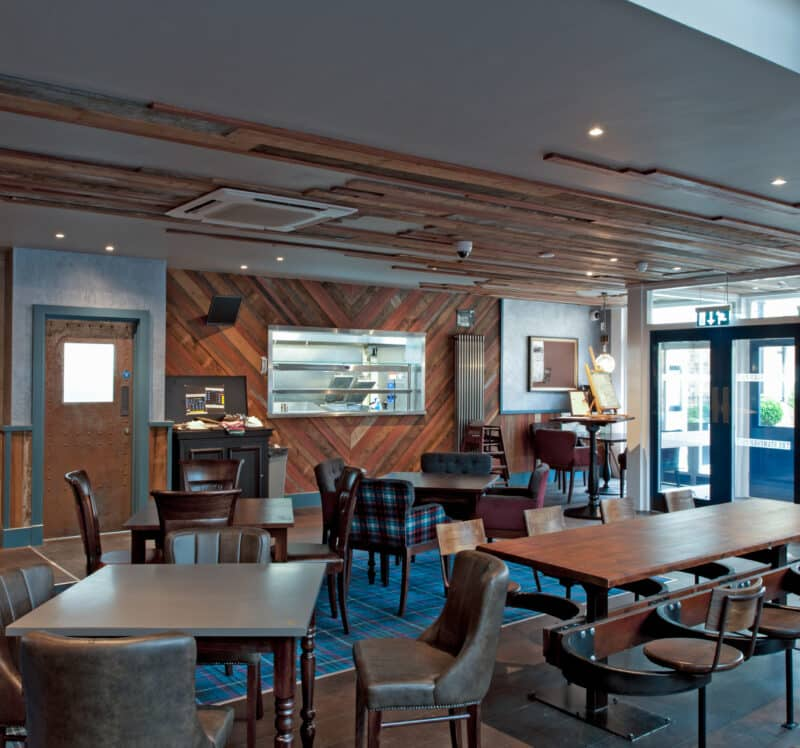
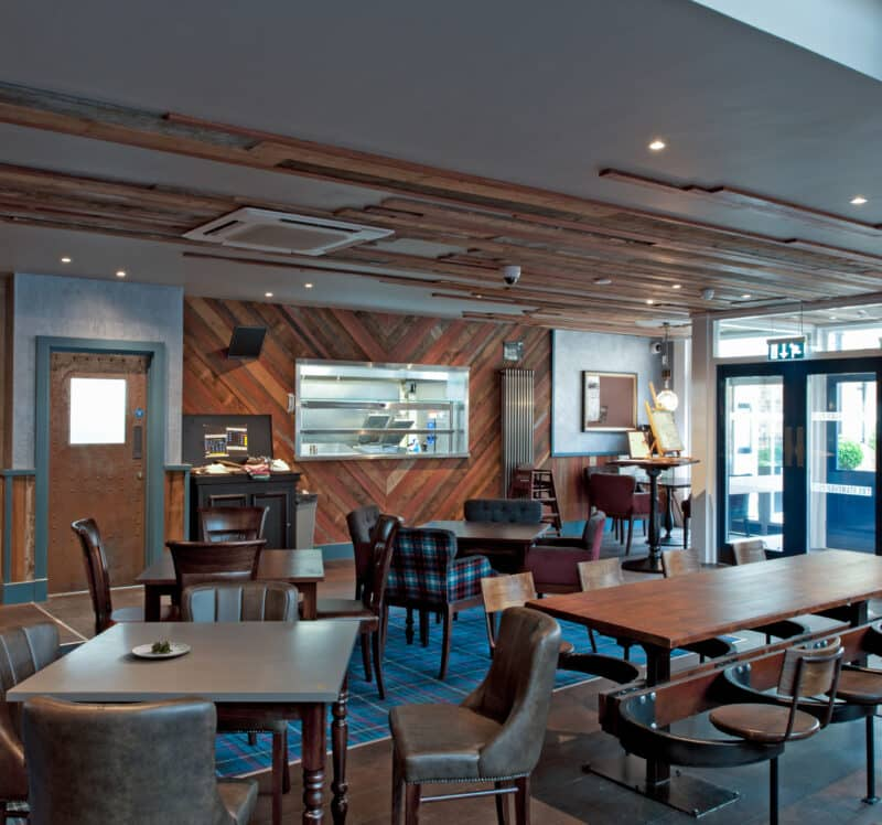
+ salad plate [130,640,191,660]
